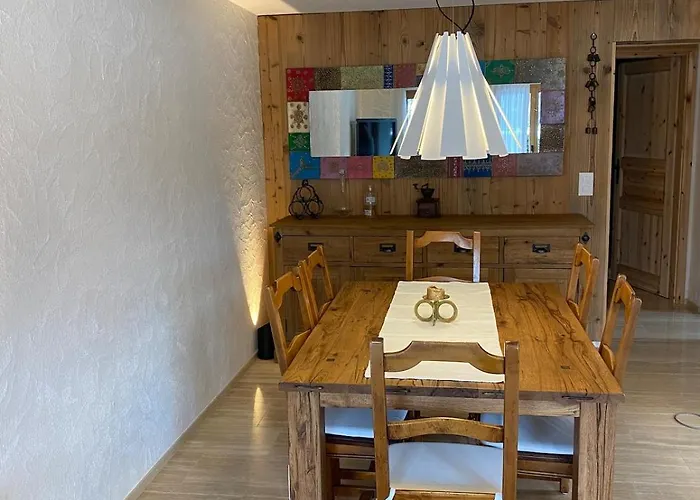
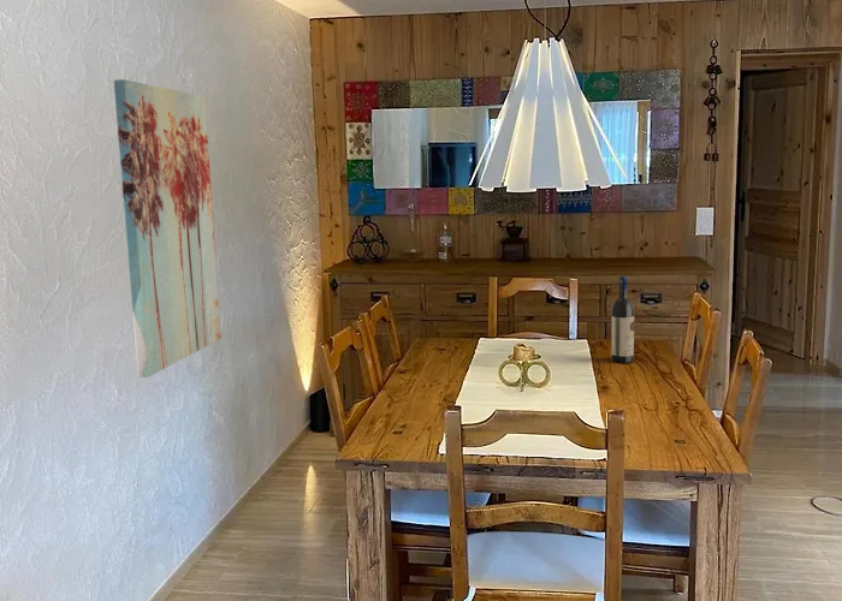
+ wall art [112,78,223,379]
+ wine bottle [610,275,635,364]
